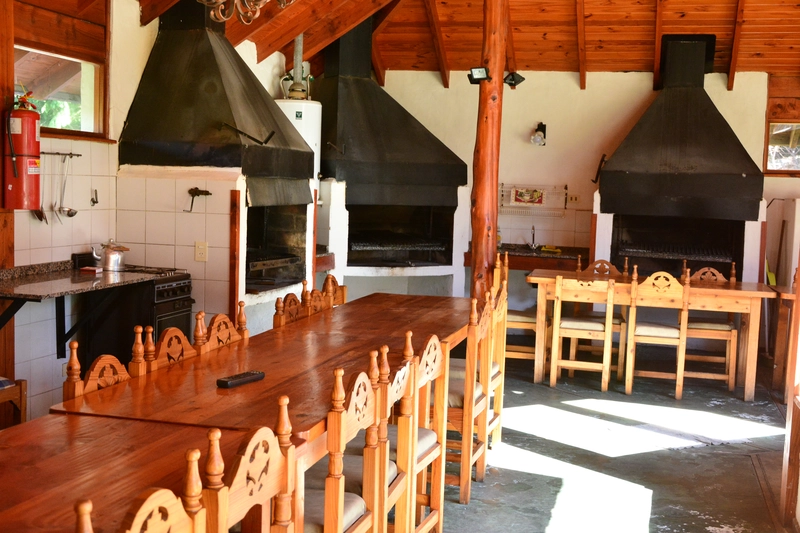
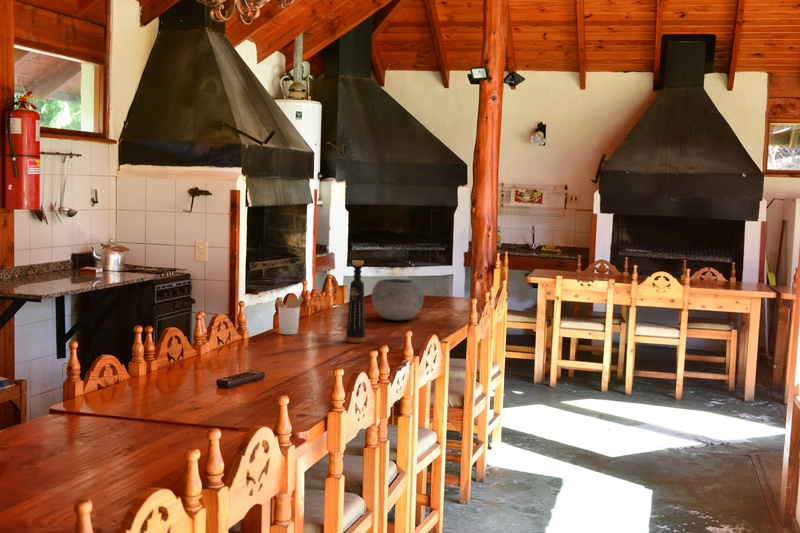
+ bowl [371,278,425,321]
+ utensil holder [274,294,304,336]
+ bottle [345,259,366,344]
